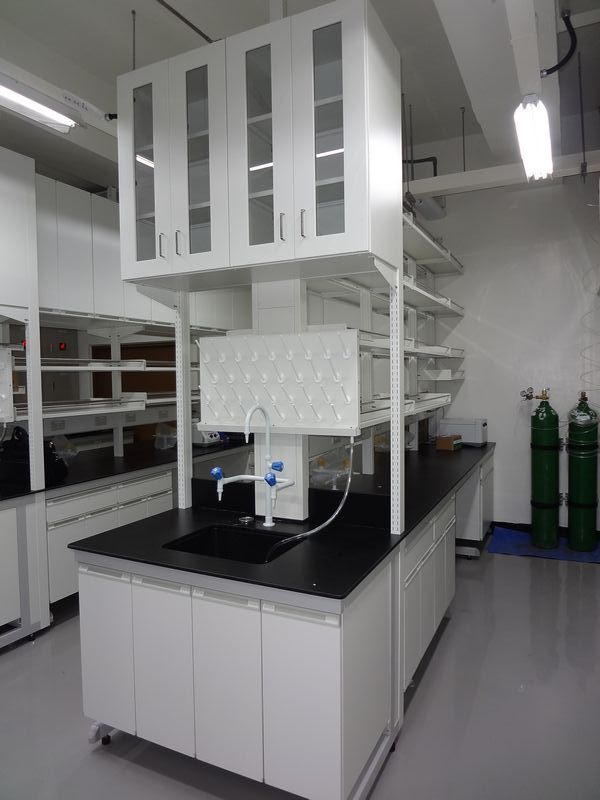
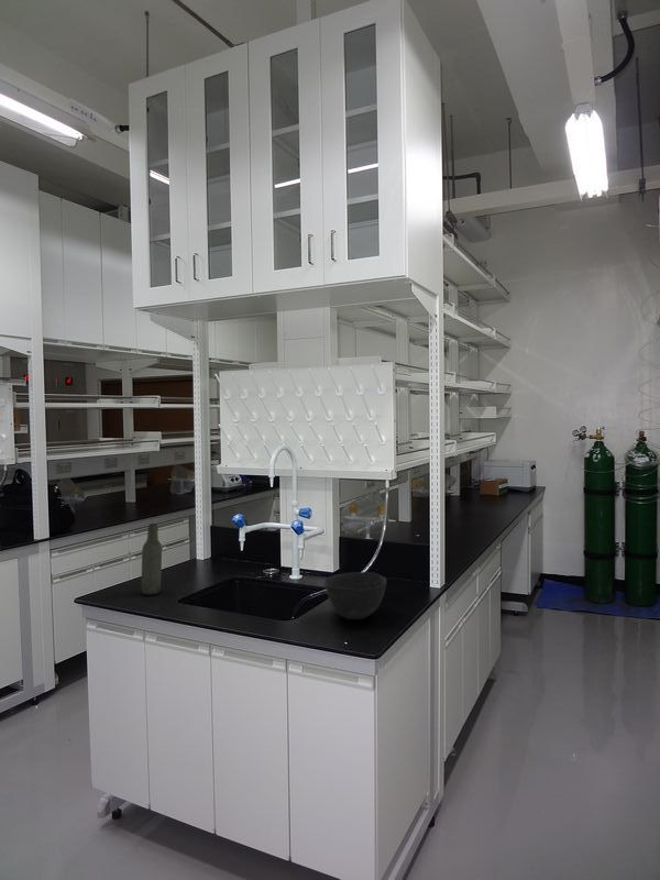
+ bottle [141,522,163,596]
+ bowl [323,571,387,622]
